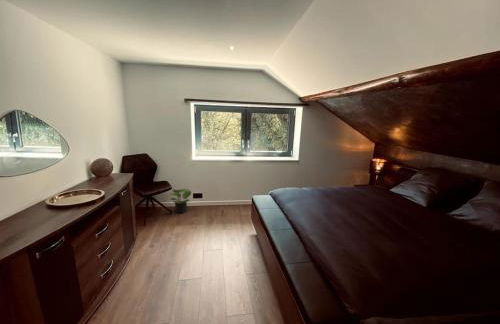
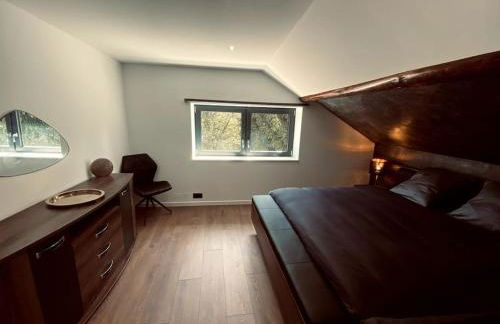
- potted plant [168,188,192,214]
